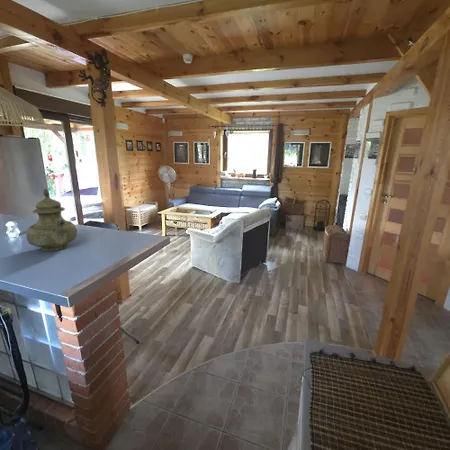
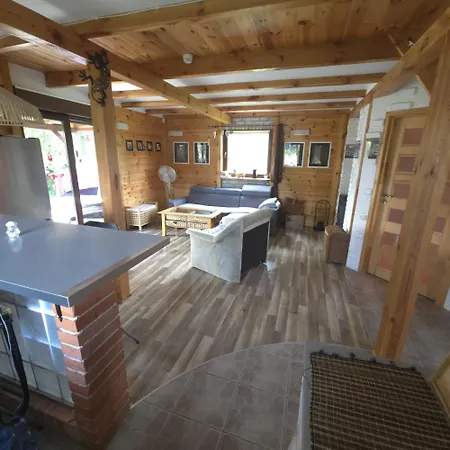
- teapot [25,188,78,252]
